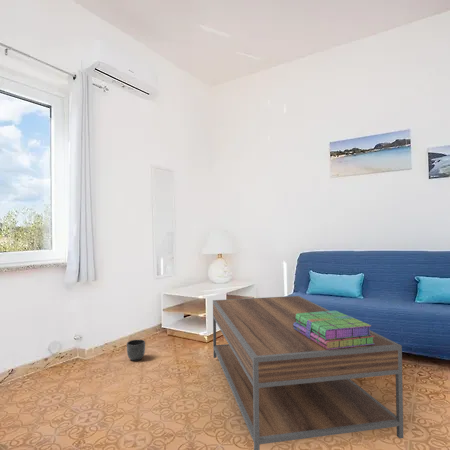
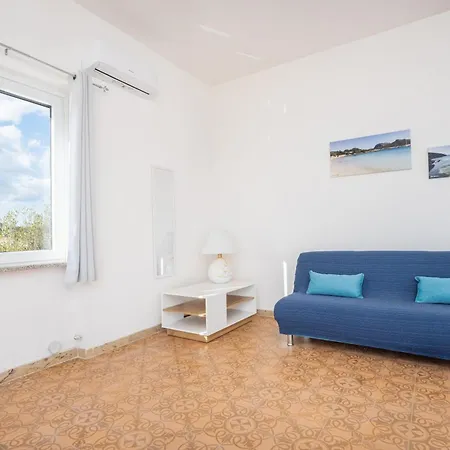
- planter [126,339,146,362]
- coffee table [212,295,404,450]
- stack of books [293,309,375,350]
